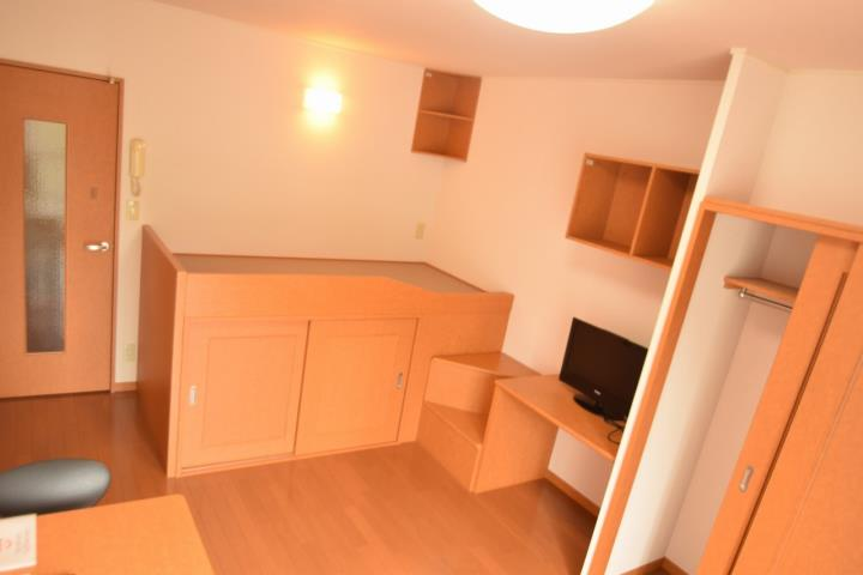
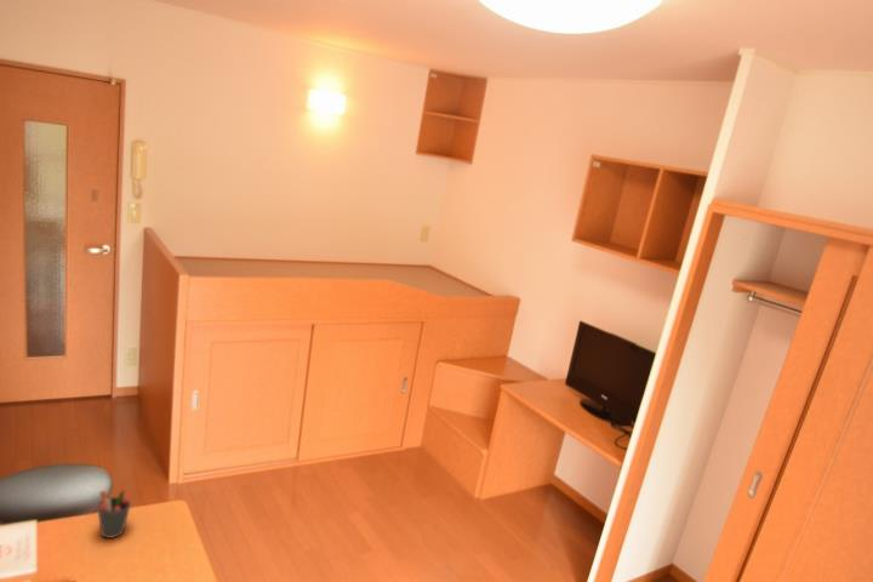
+ pen holder [96,489,132,540]
